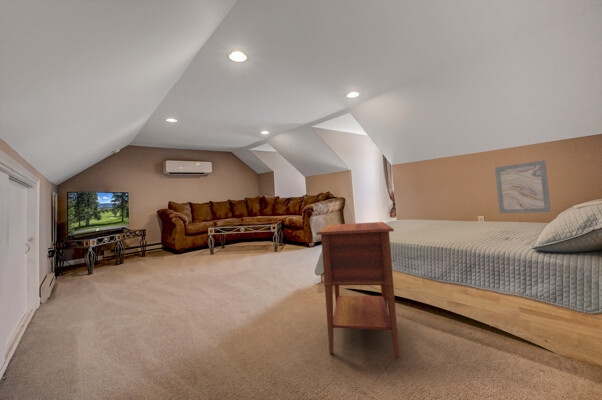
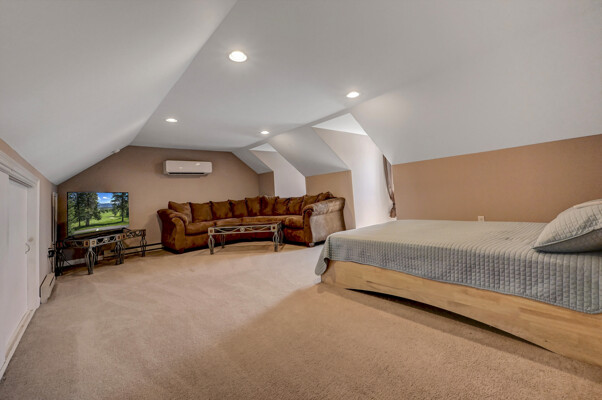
- wall art [494,160,552,214]
- nightstand [315,221,400,359]
